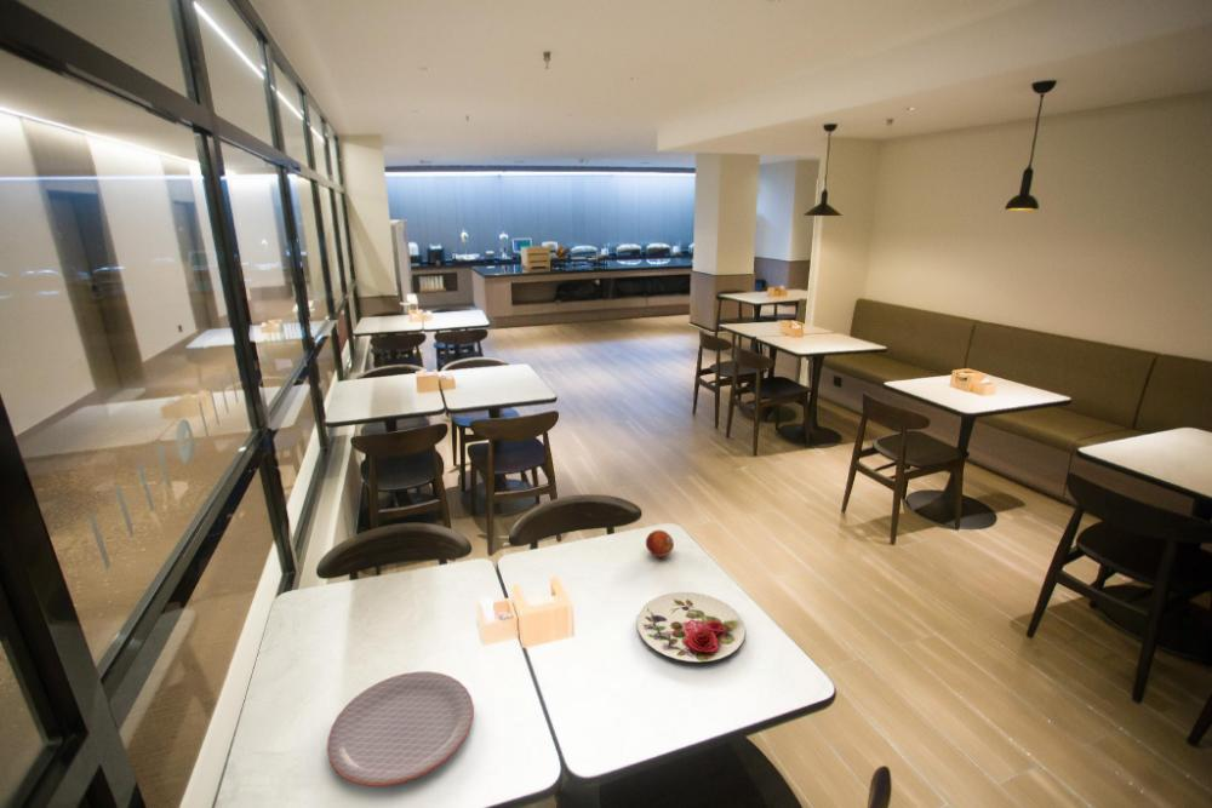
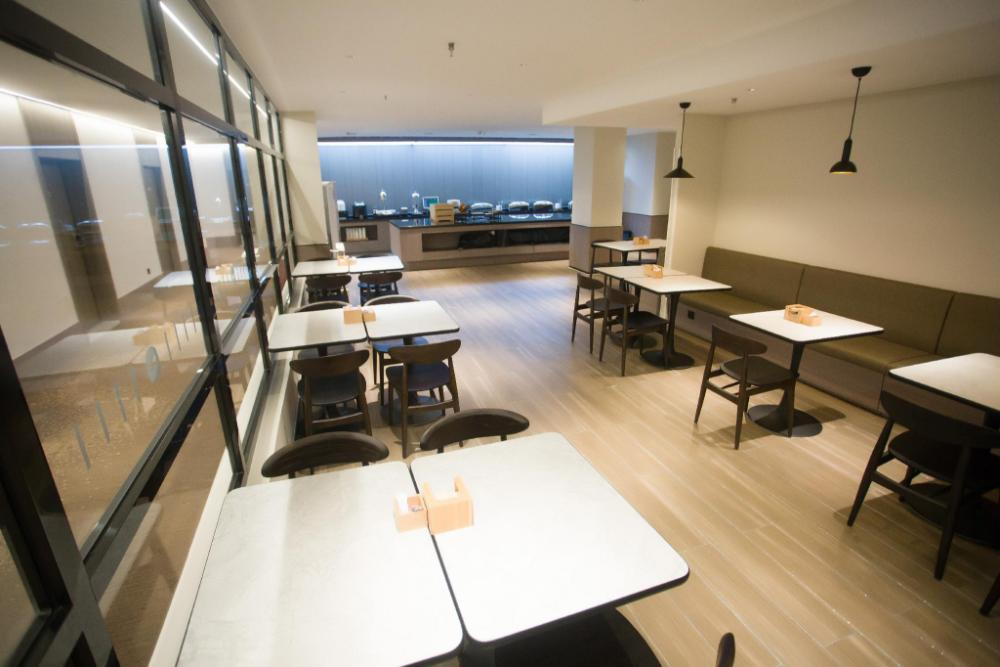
- fruit [645,529,675,558]
- plate [636,591,747,663]
- plate [326,670,475,787]
